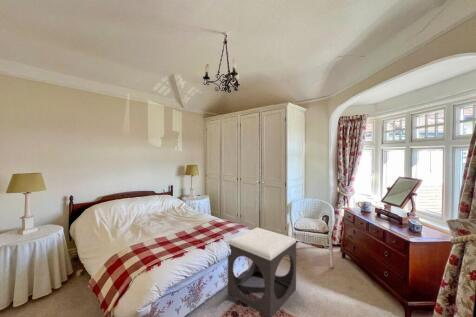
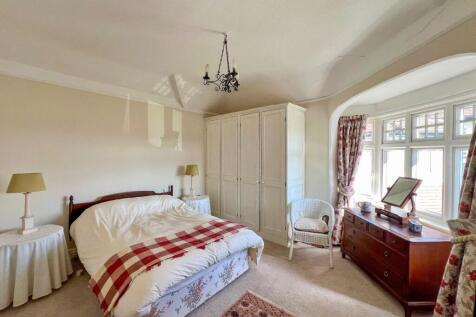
- footstool [227,226,297,317]
